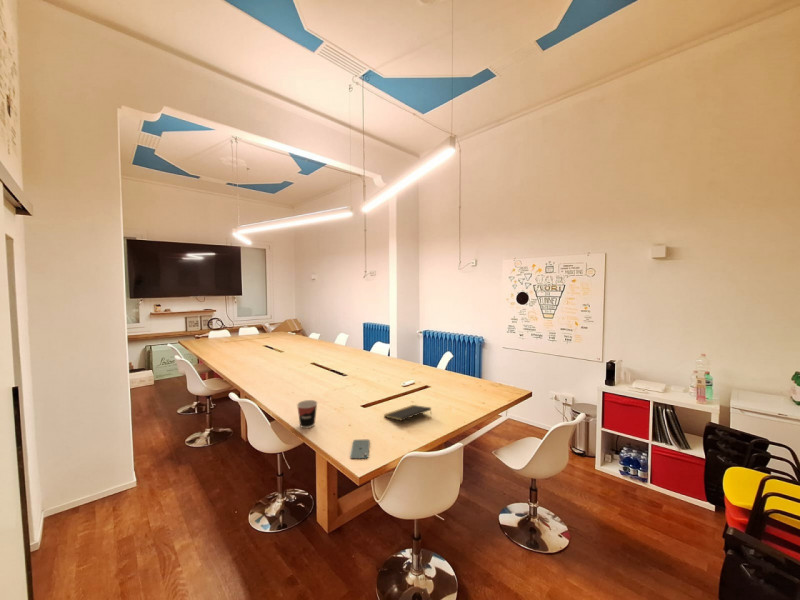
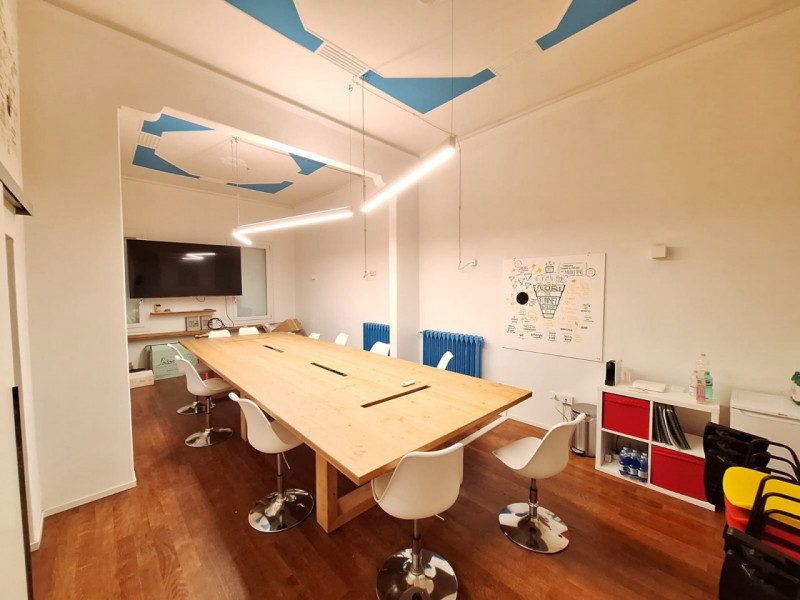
- notepad [383,404,433,422]
- cup [296,399,318,429]
- smartphone [349,439,371,460]
